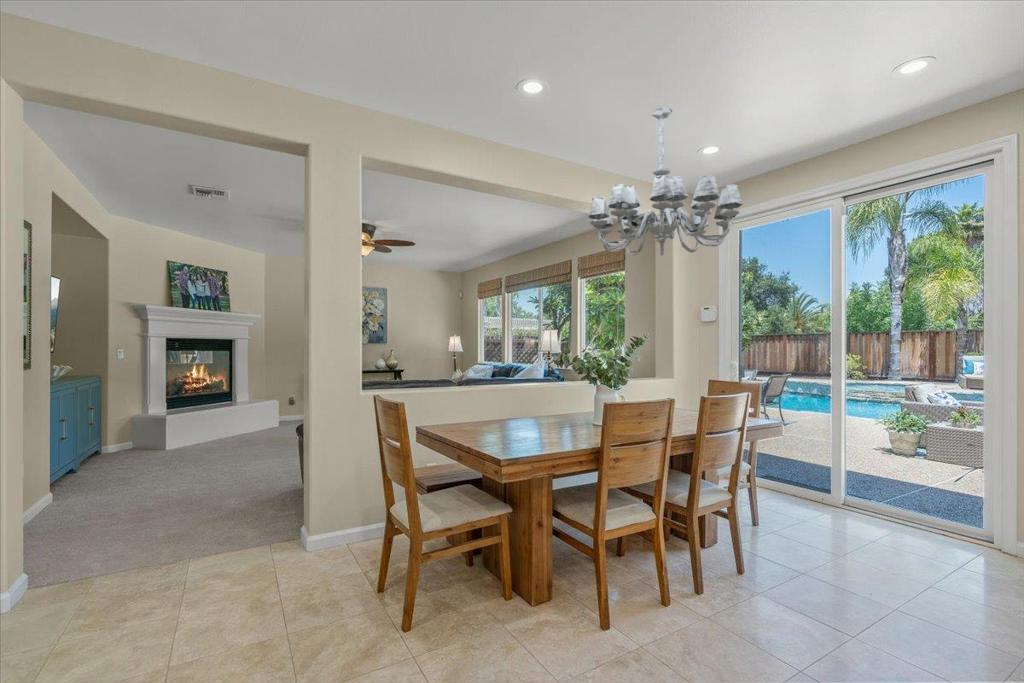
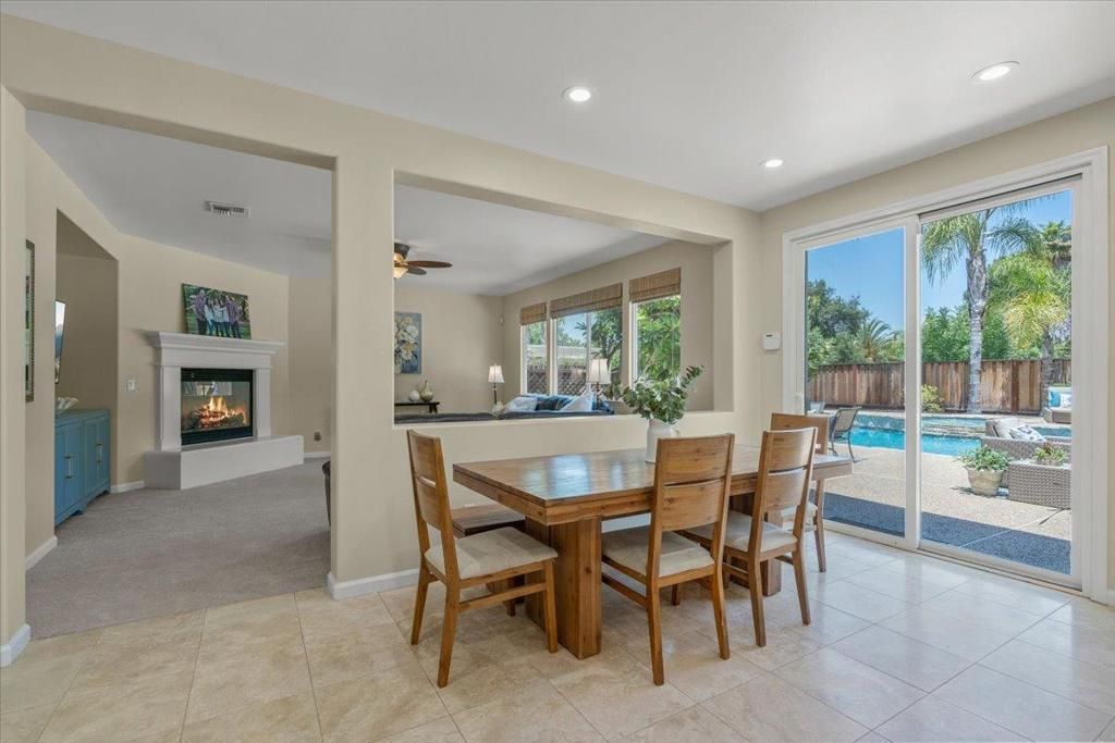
- chandelier [587,106,744,257]
